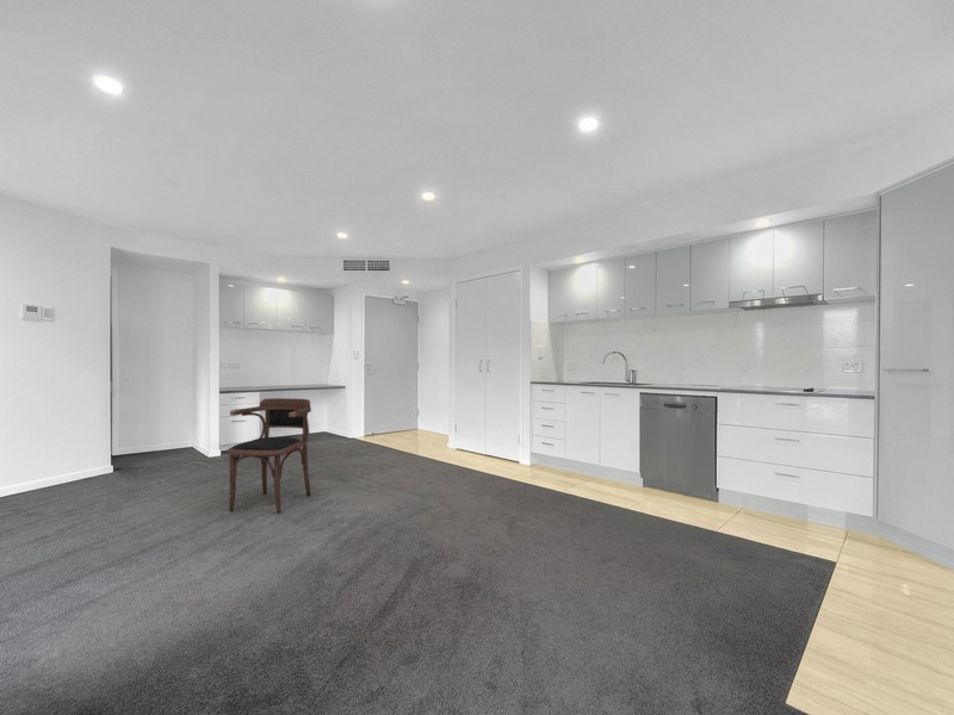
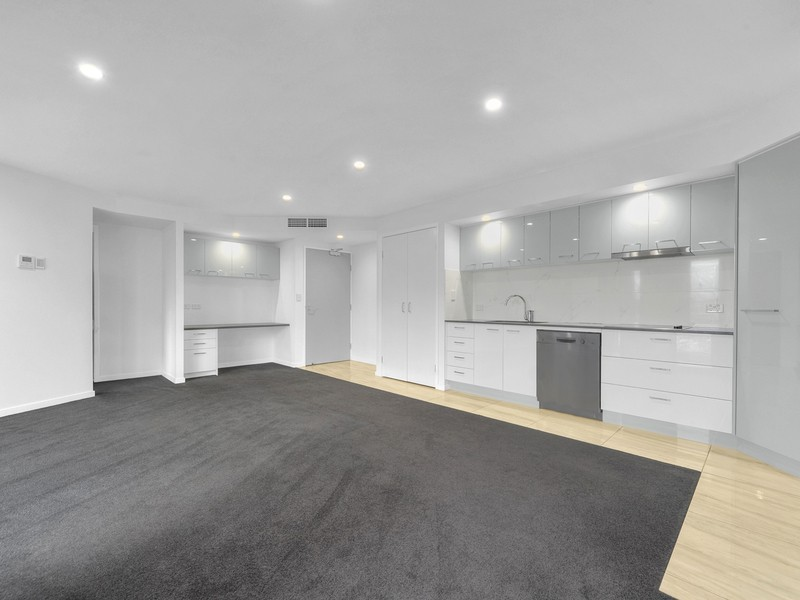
- armchair [225,397,312,515]
